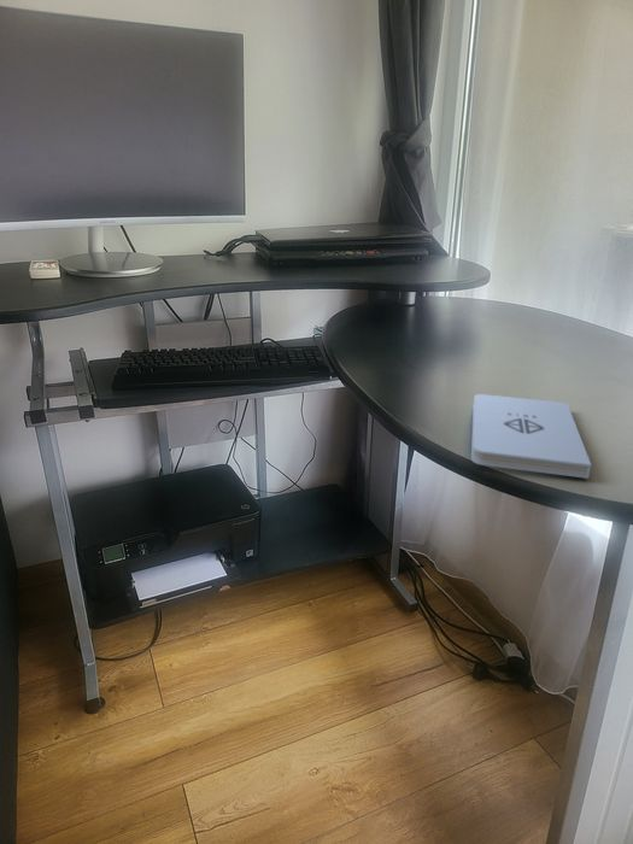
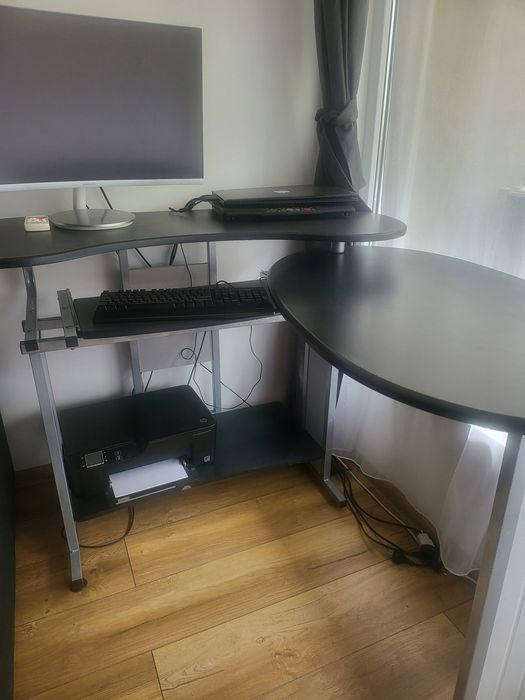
- notepad [470,393,592,480]
